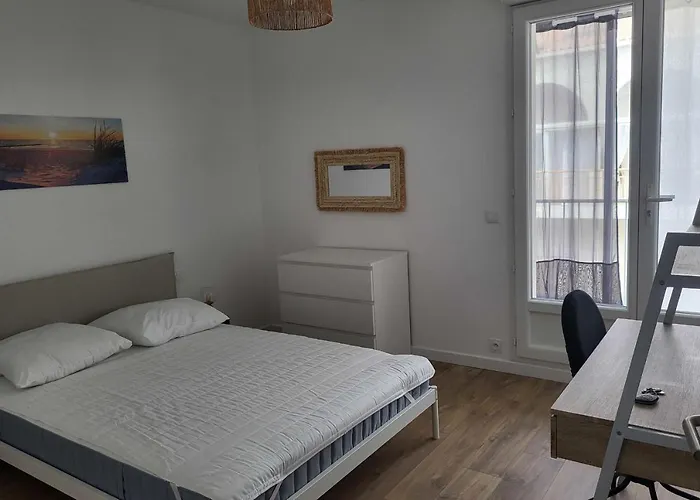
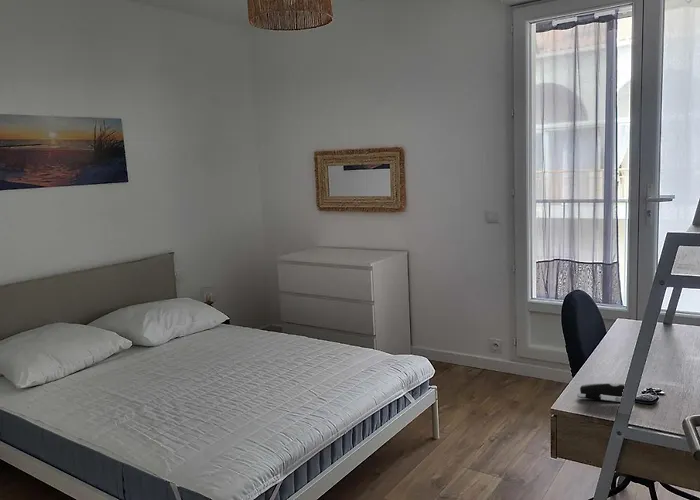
+ stapler [576,382,626,403]
